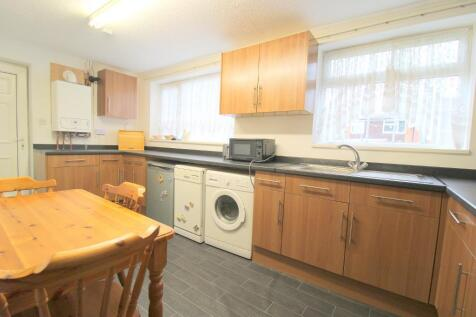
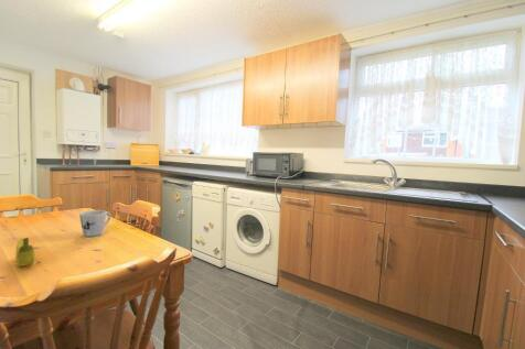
+ fruit [14,237,36,268]
+ mug [78,209,113,238]
